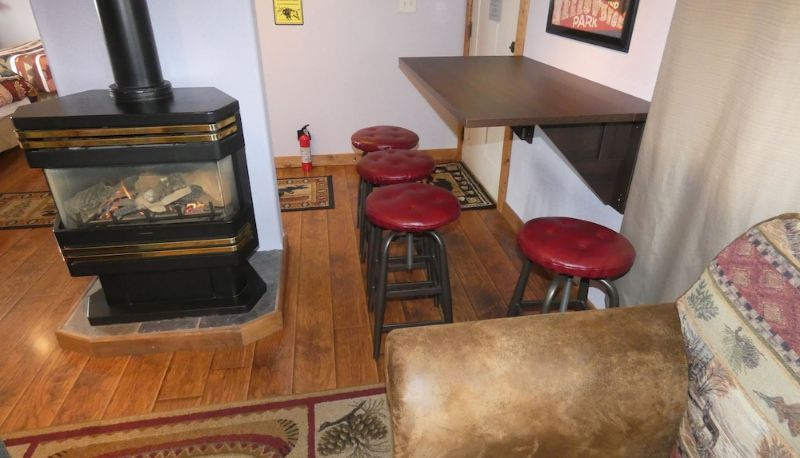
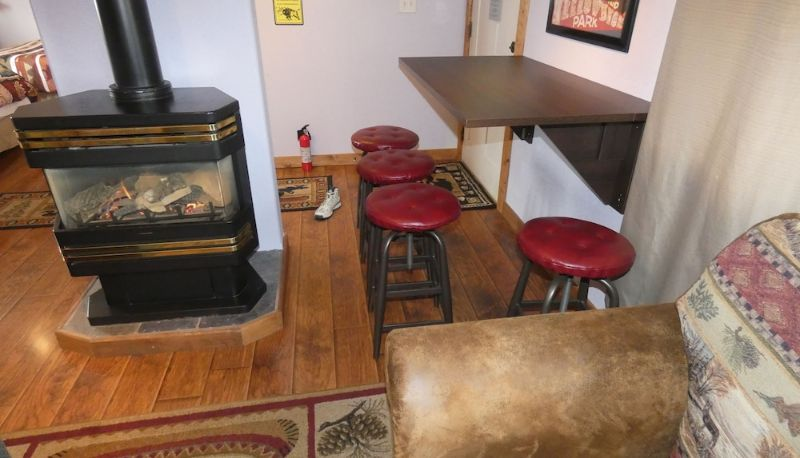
+ sneaker [313,185,342,220]
